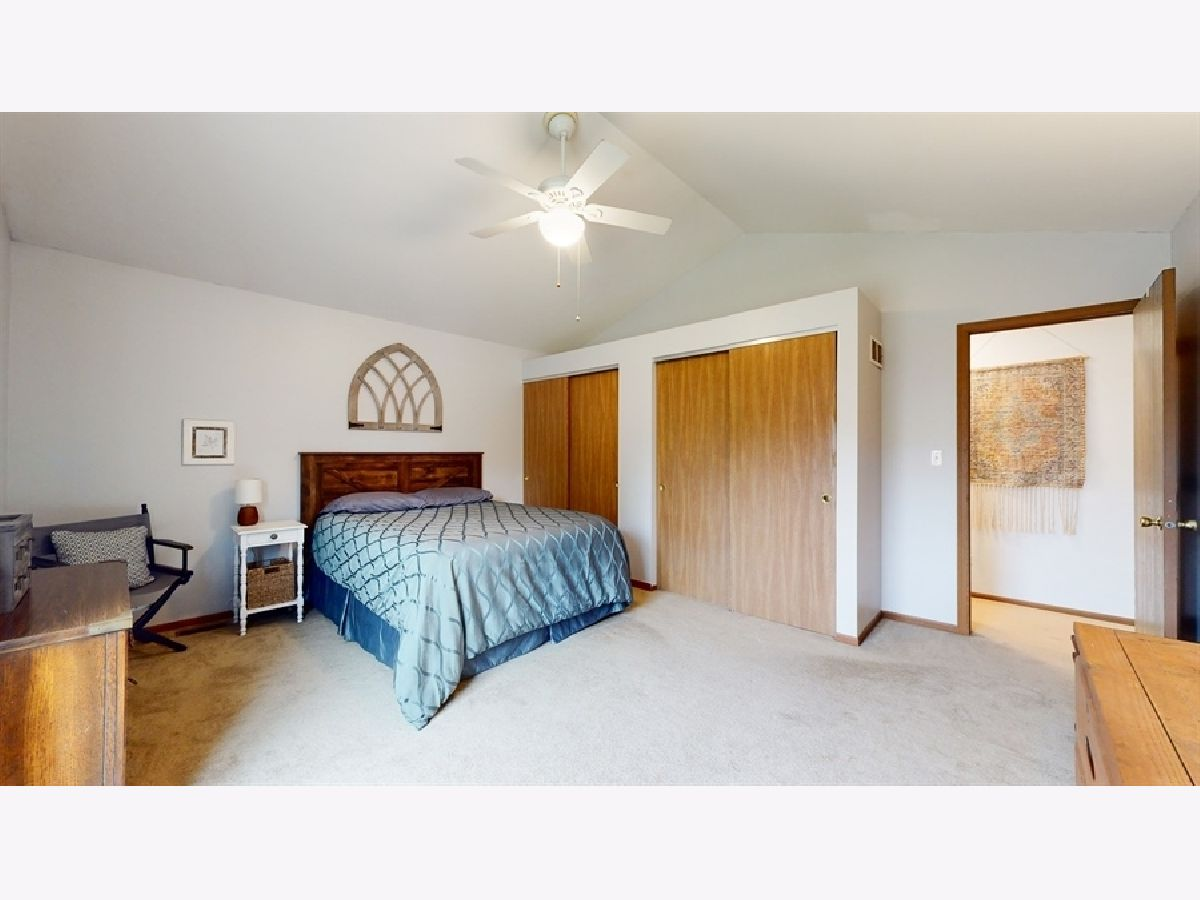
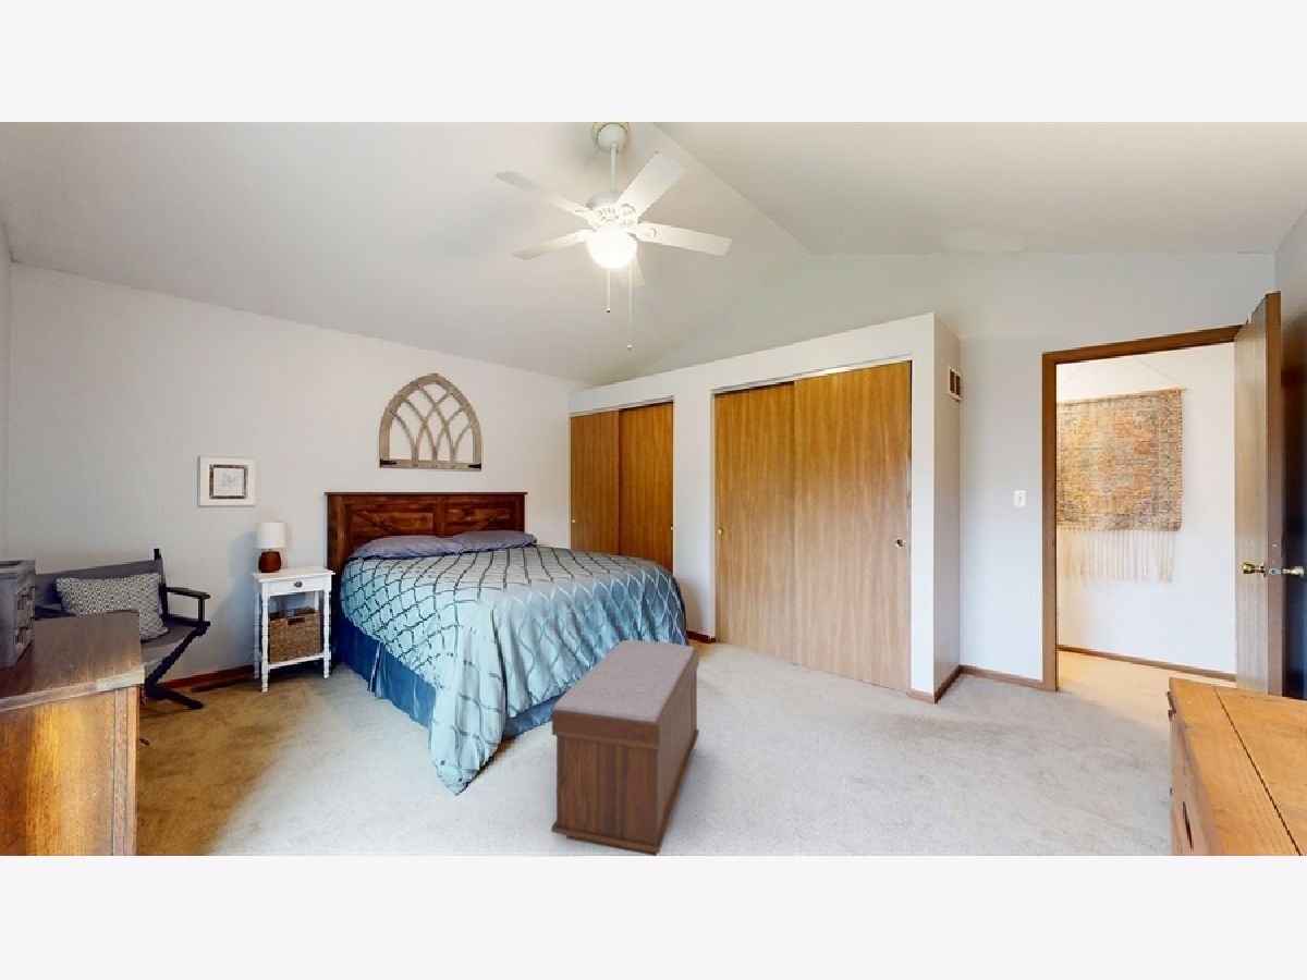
+ bench [550,639,700,857]
